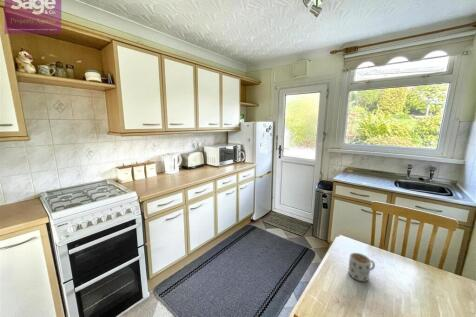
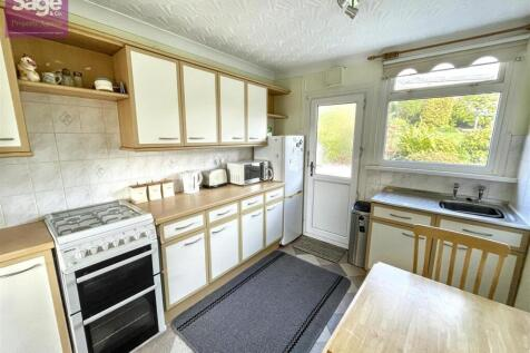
- mug [347,252,376,282]
